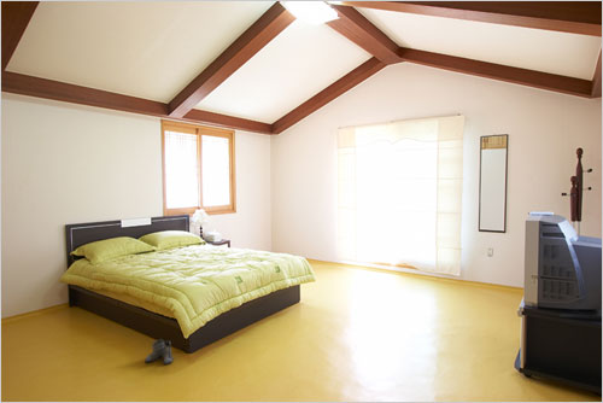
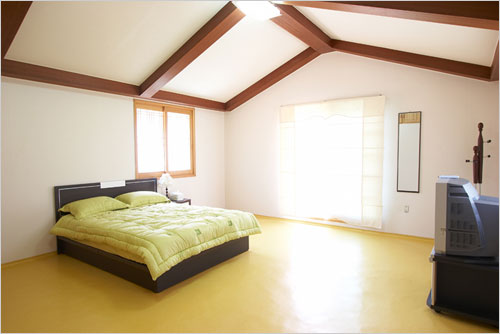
- boots [145,338,178,366]
